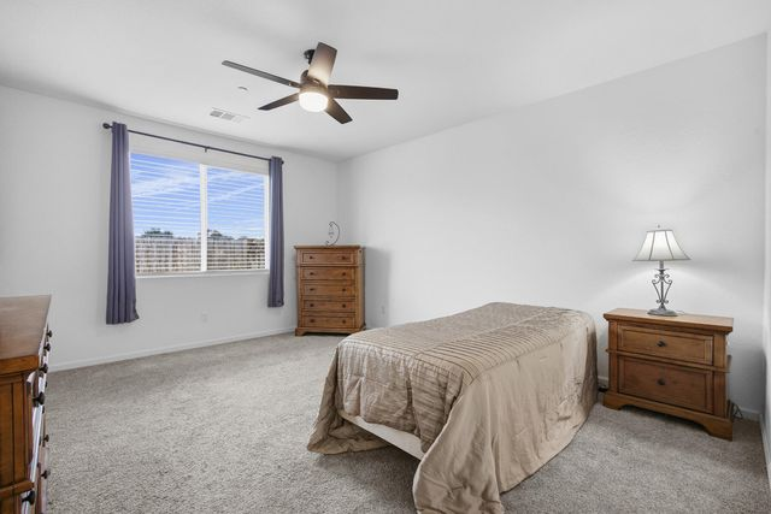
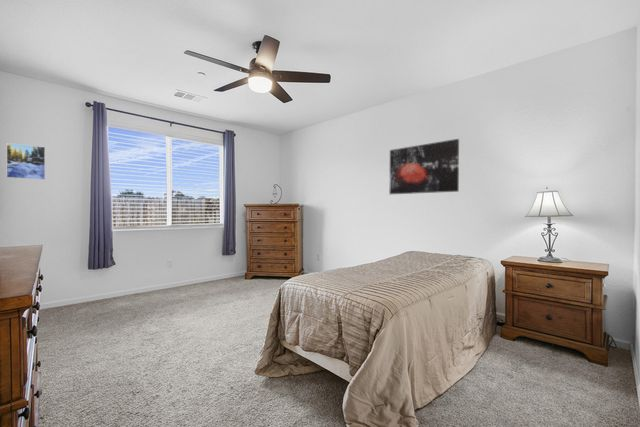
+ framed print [6,142,46,181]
+ wall art [388,138,460,195]
